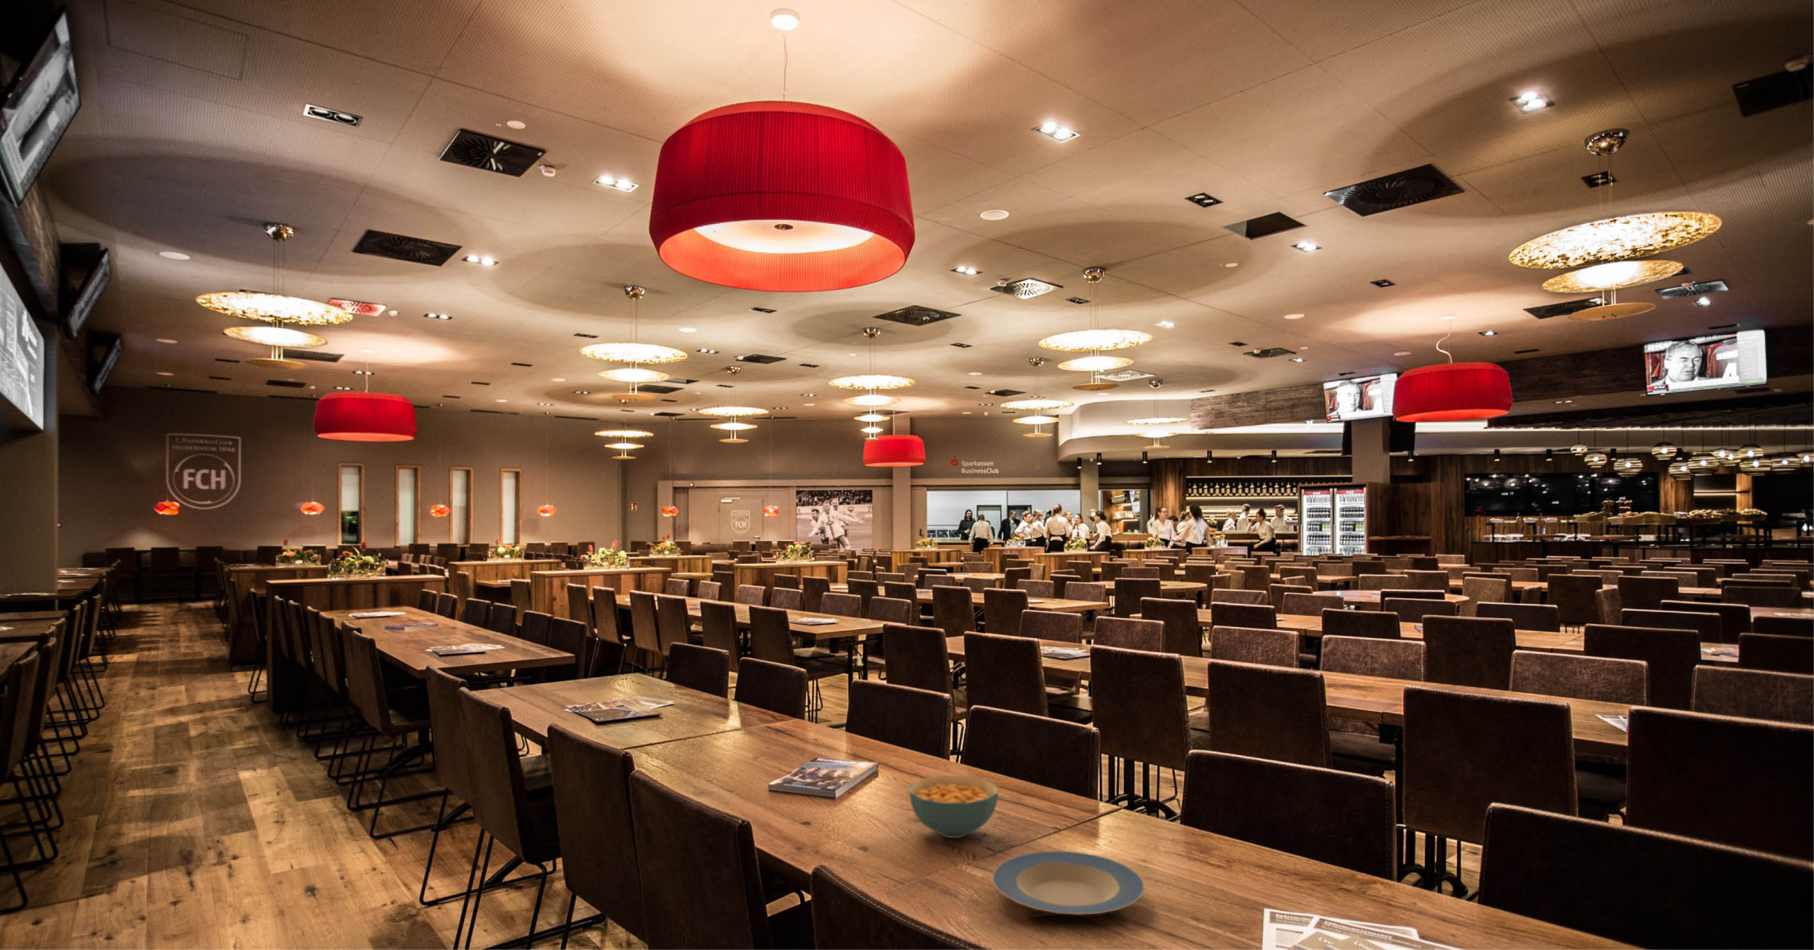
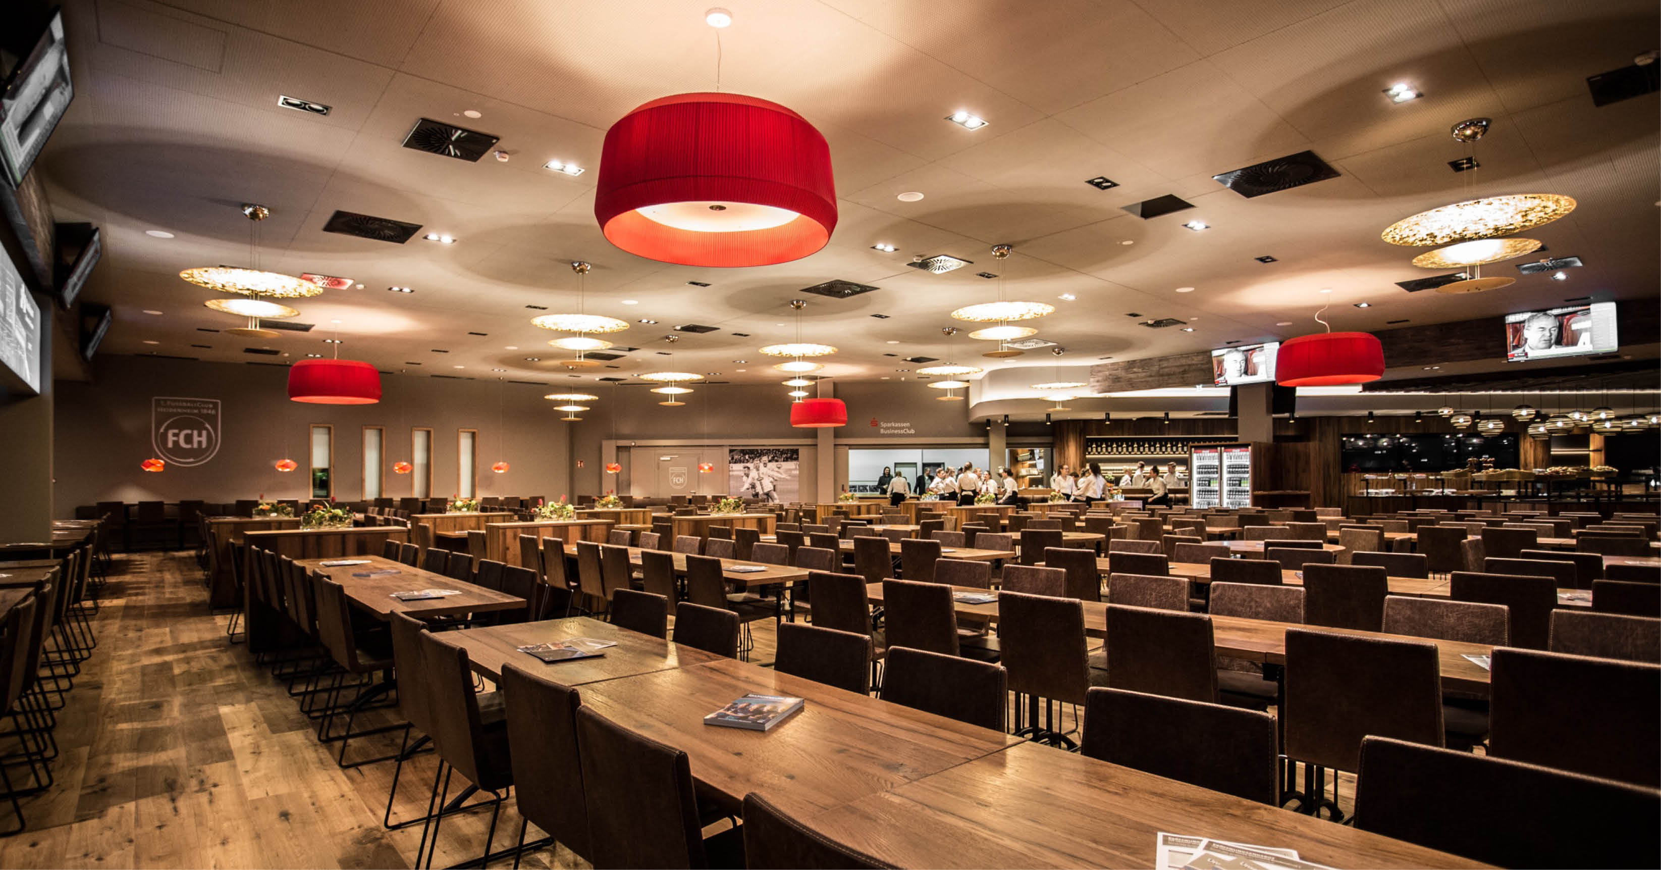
- cereal bowl [909,775,998,838]
- plate [992,850,1146,915]
